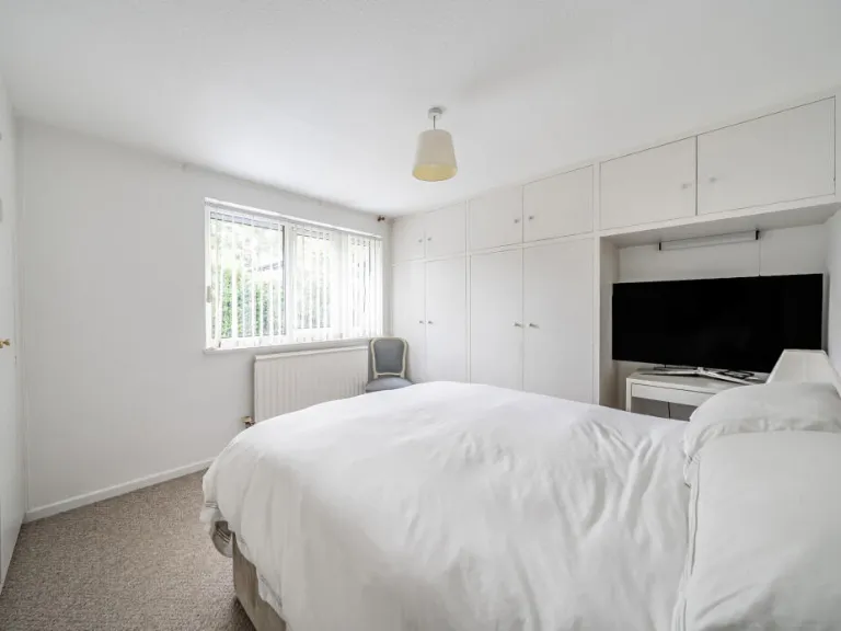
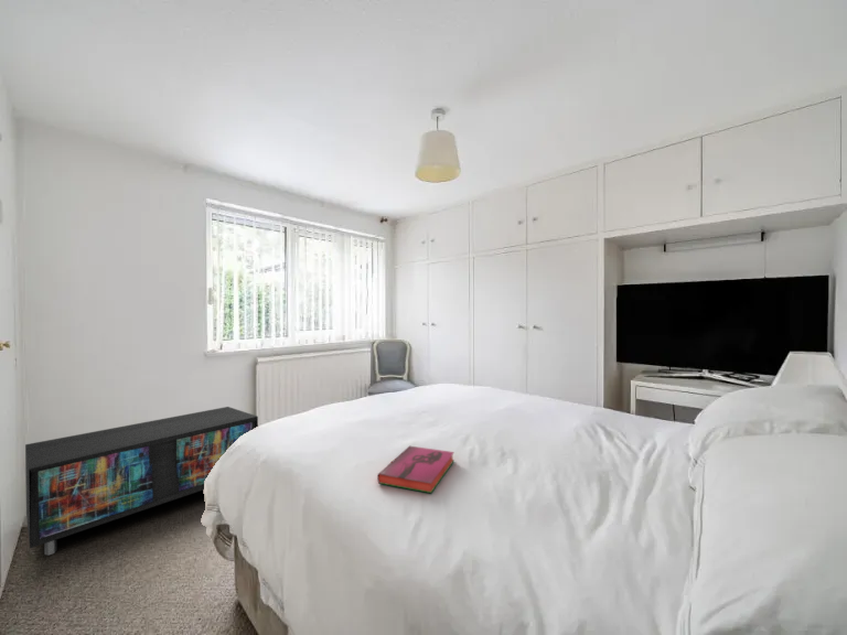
+ hardback book [376,444,455,494]
+ storage cabinet [24,406,259,557]
